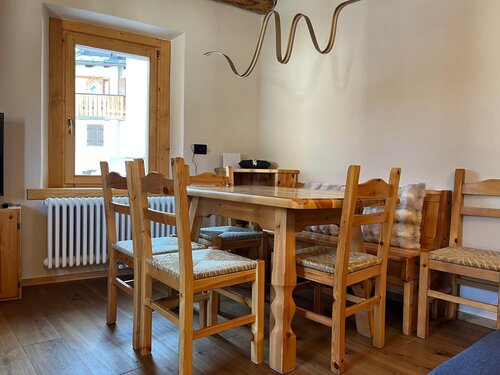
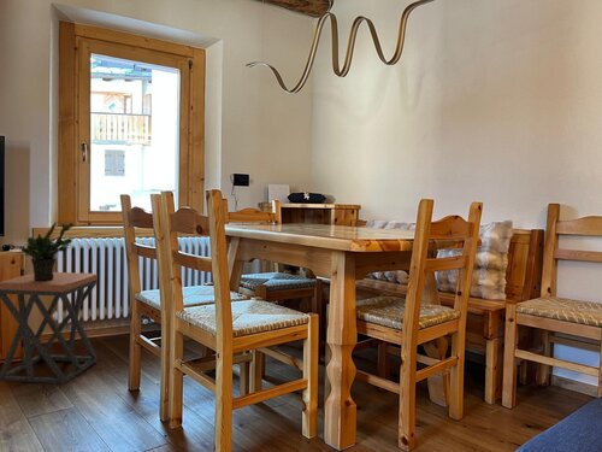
+ potted plant [20,222,75,281]
+ stool [0,271,99,385]
